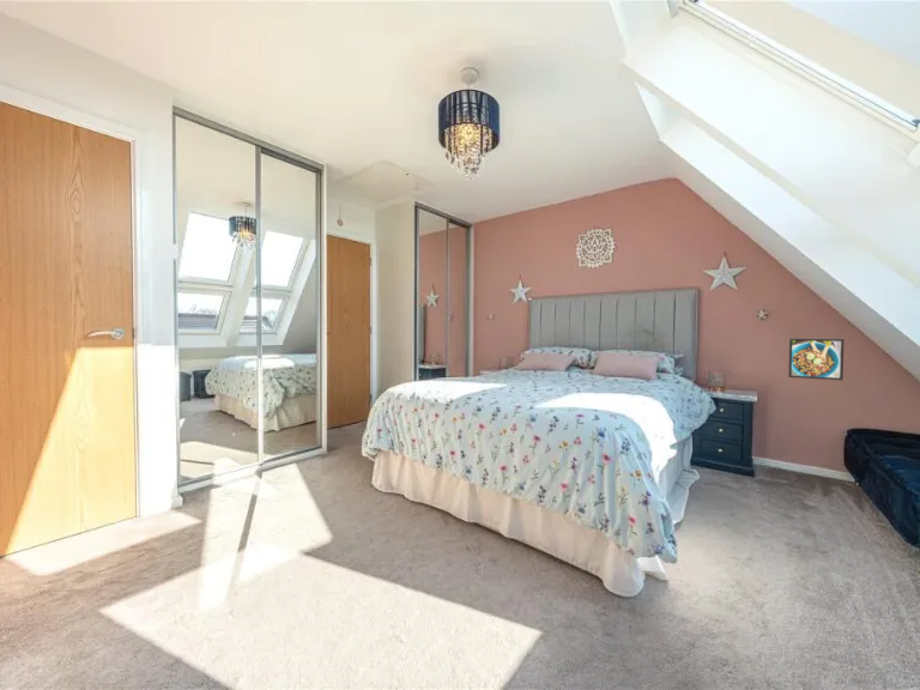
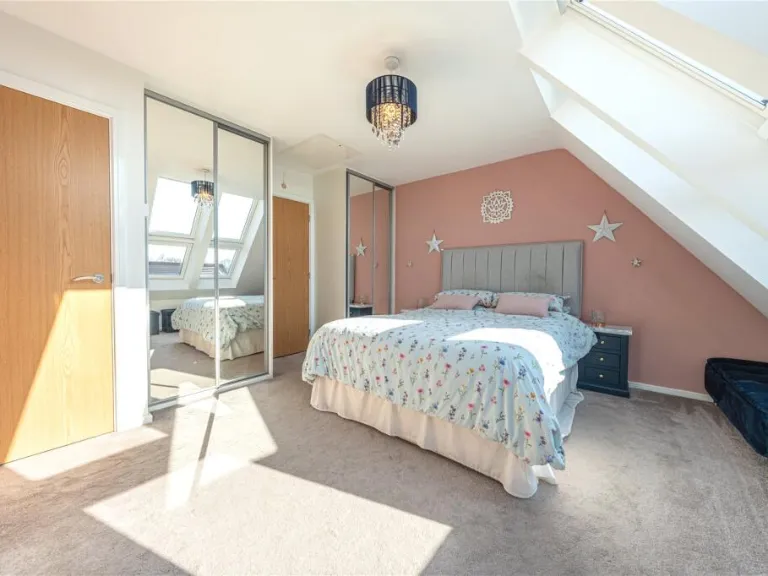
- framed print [787,338,845,381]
